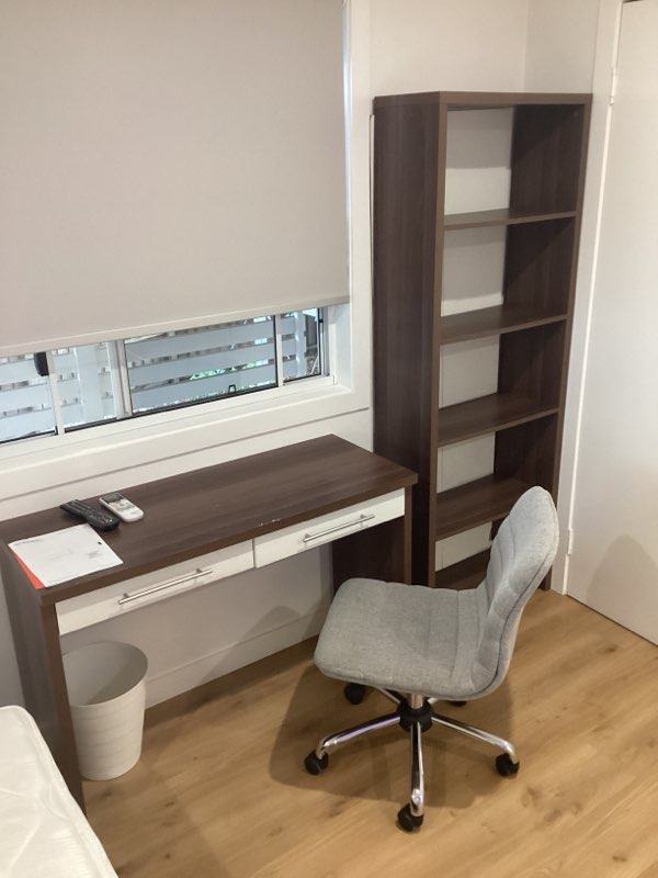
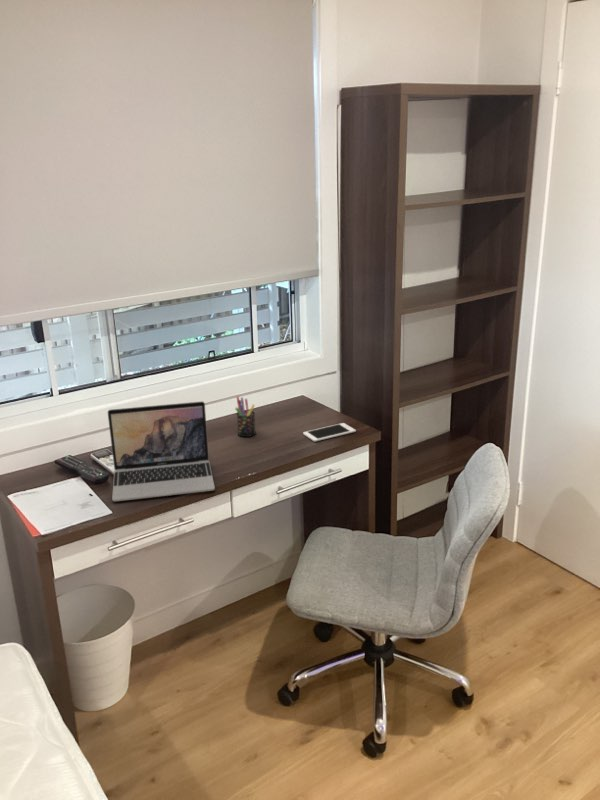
+ laptop [107,400,216,502]
+ pen holder [234,395,257,438]
+ cell phone [302,422,357,443]
